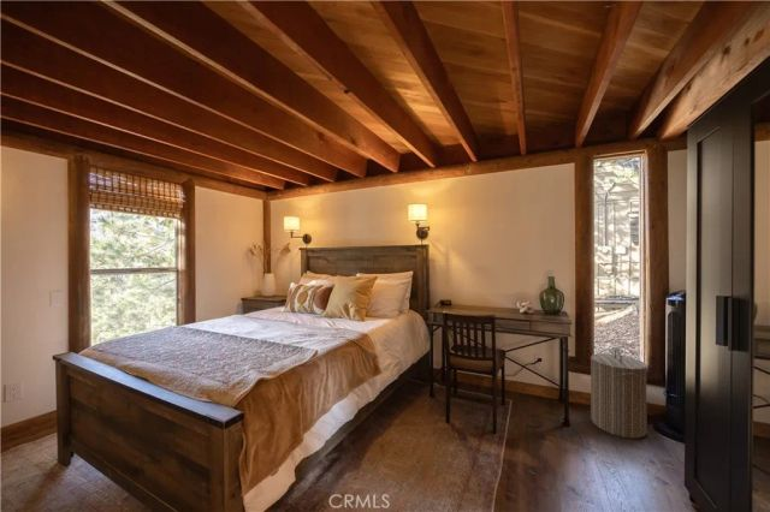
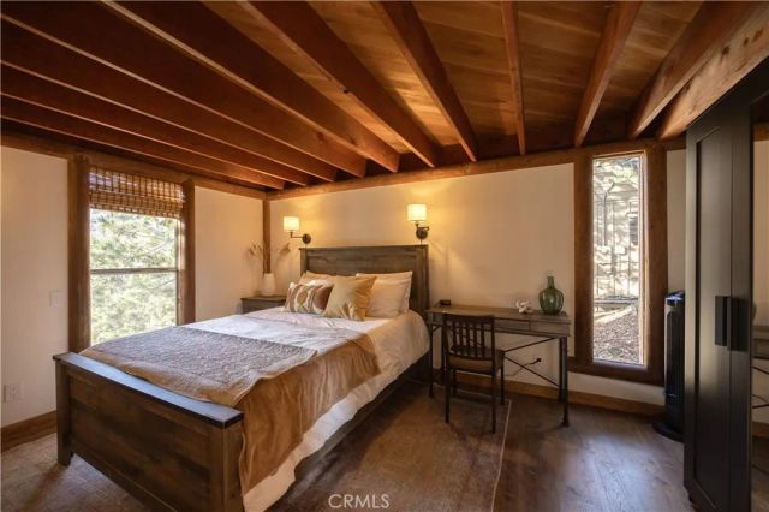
- laundry hamper [590,349,648,440]
